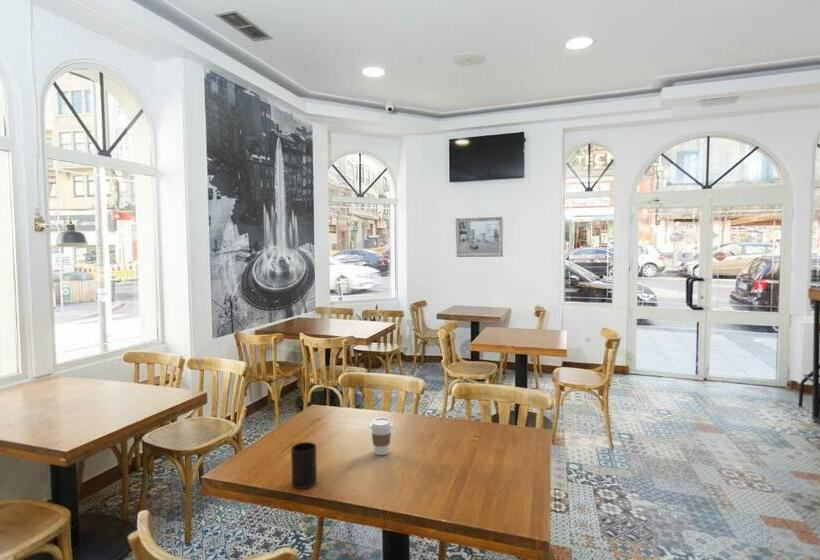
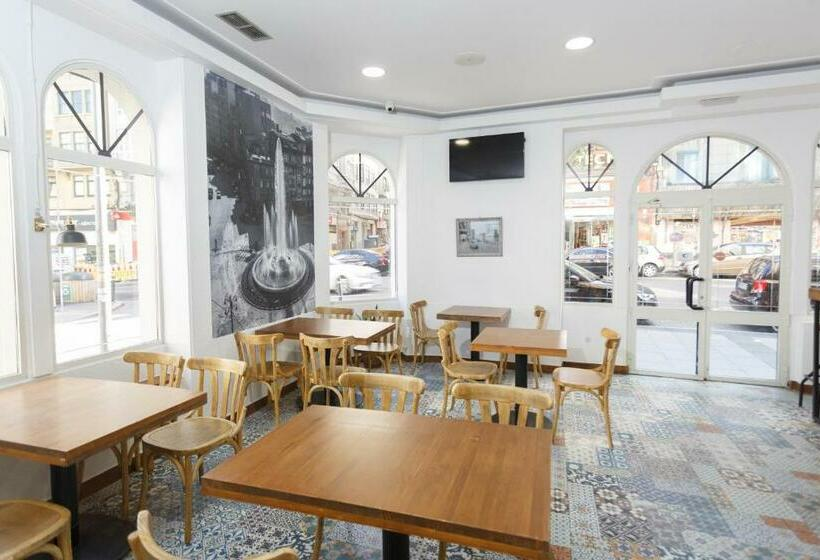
- cup [290,441,318,490]
- coffee cup [368,416,394,456]
